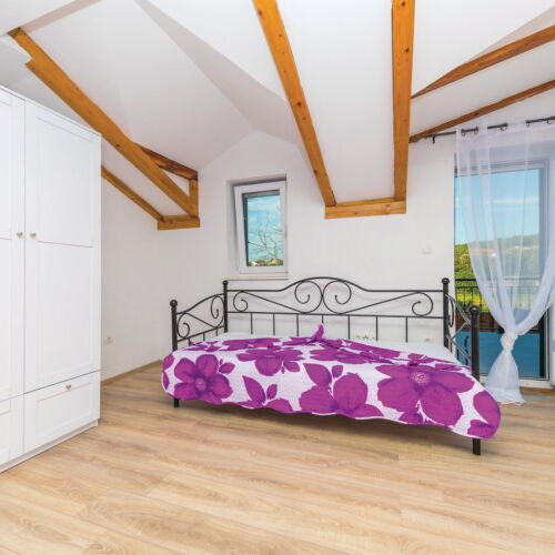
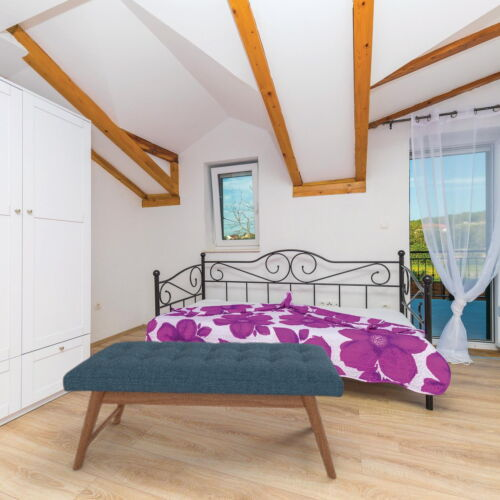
+ bench [62,340,345,480]
